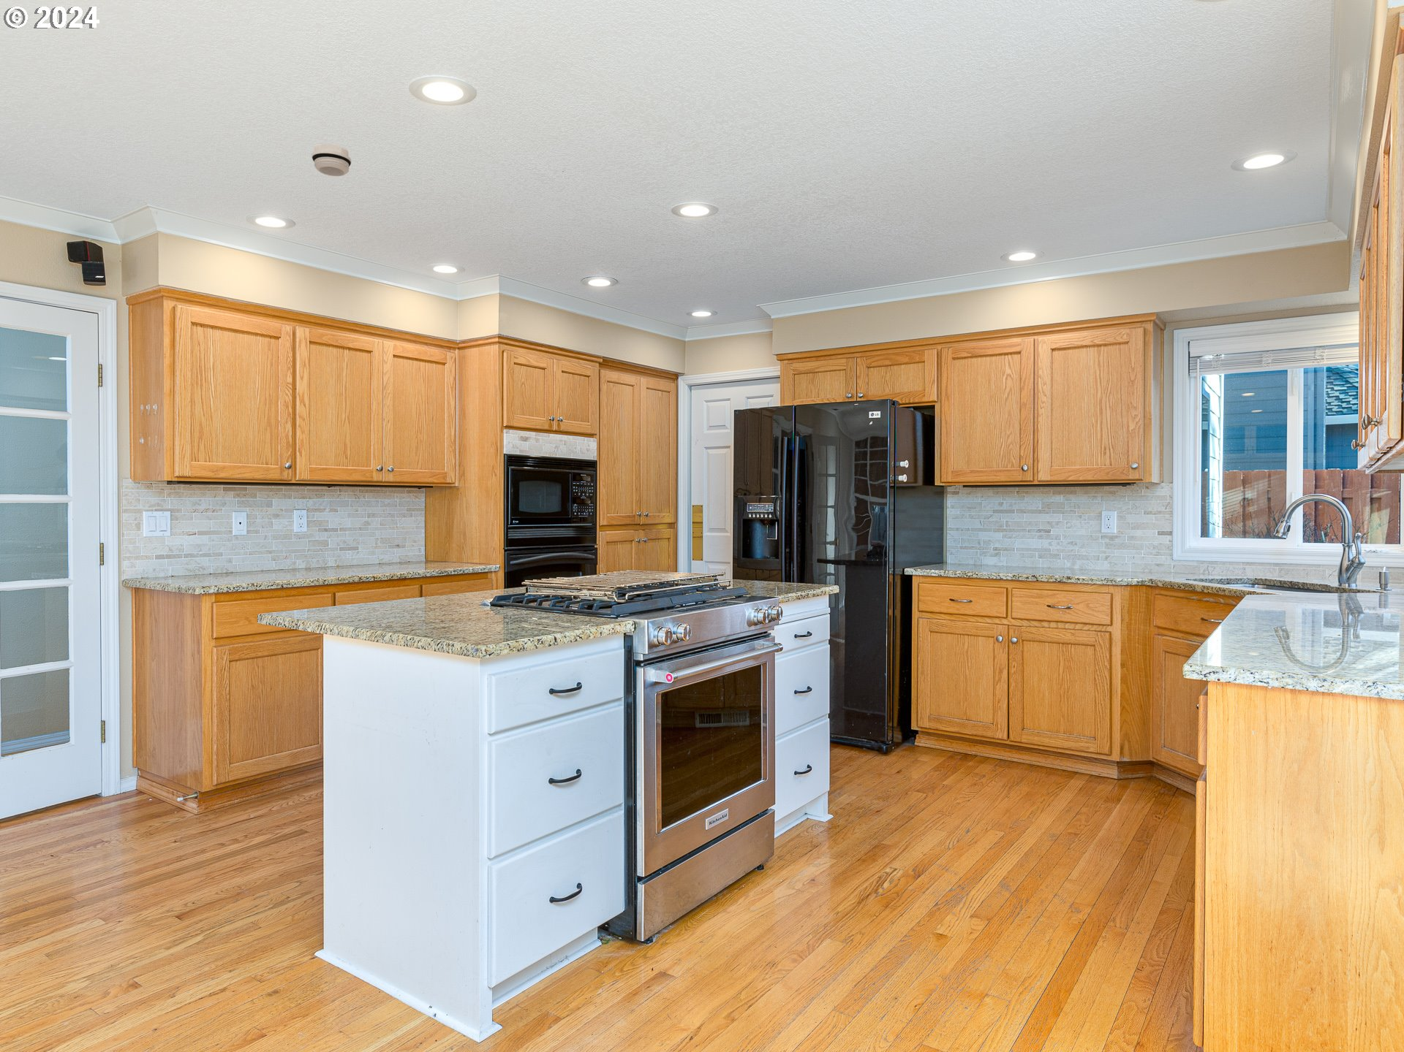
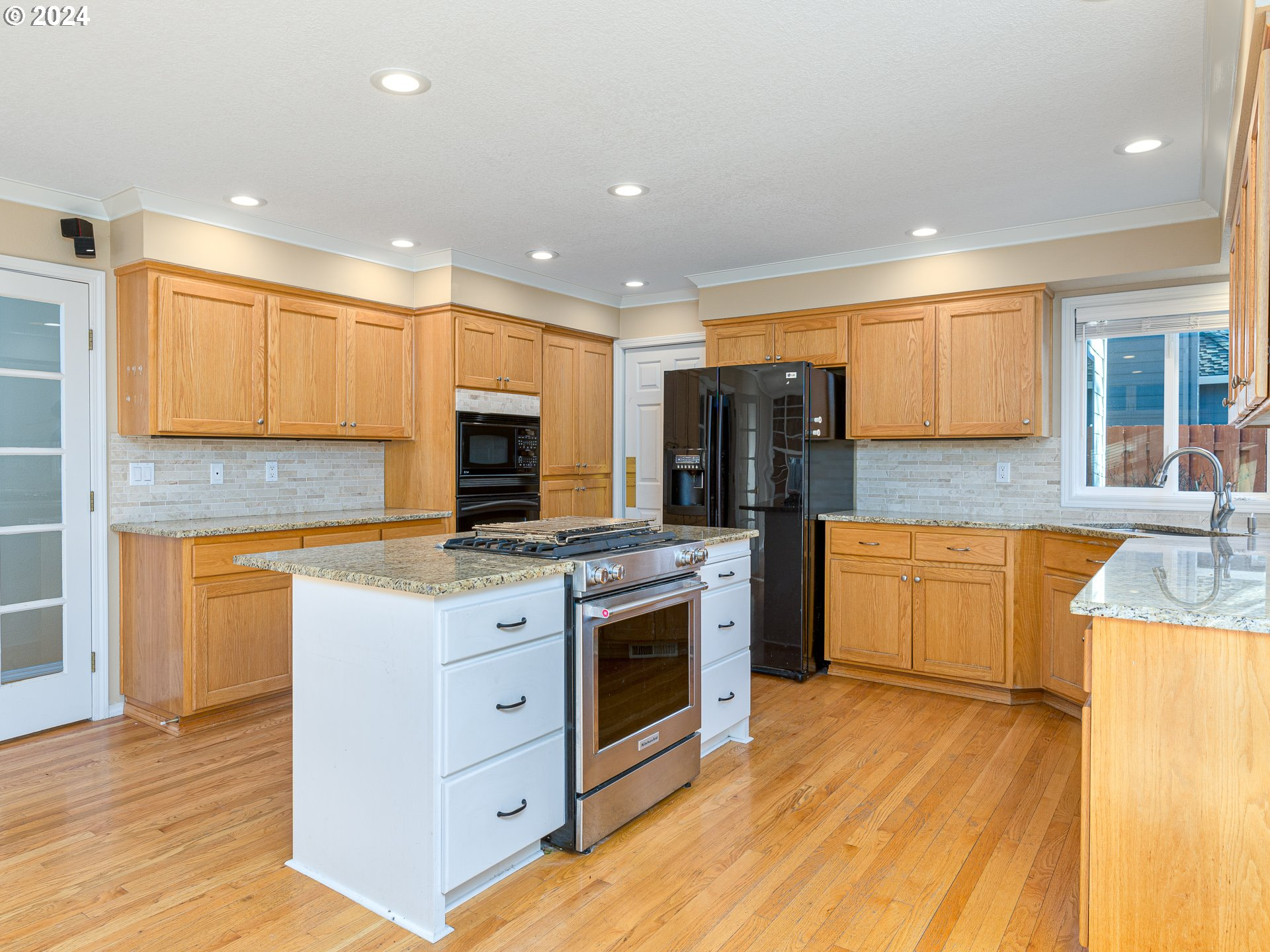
- smoke detector [311,144,352,177]
